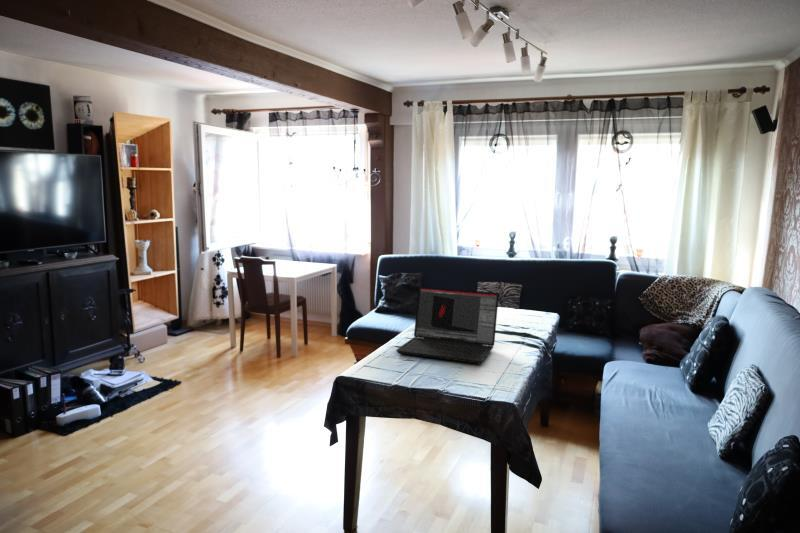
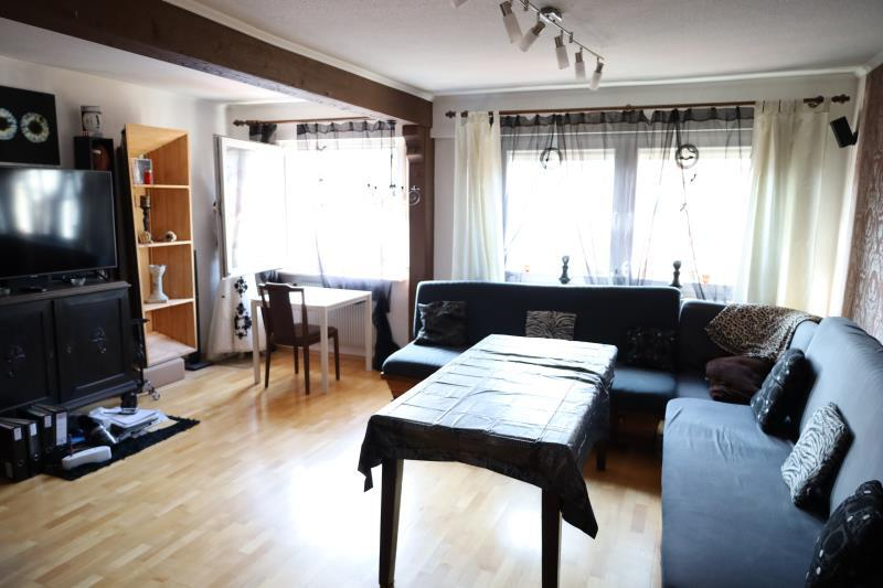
- laptop [395,286,500,365]
